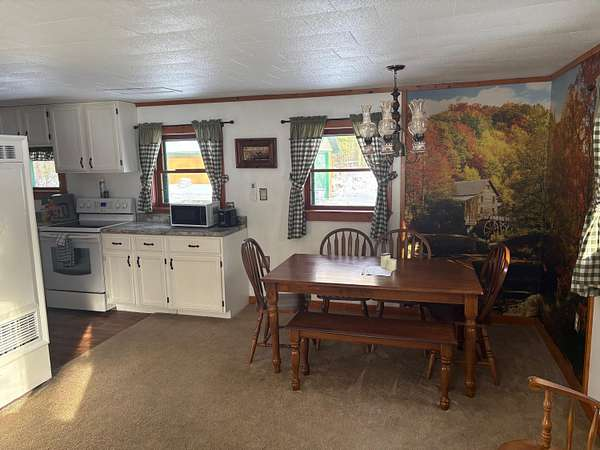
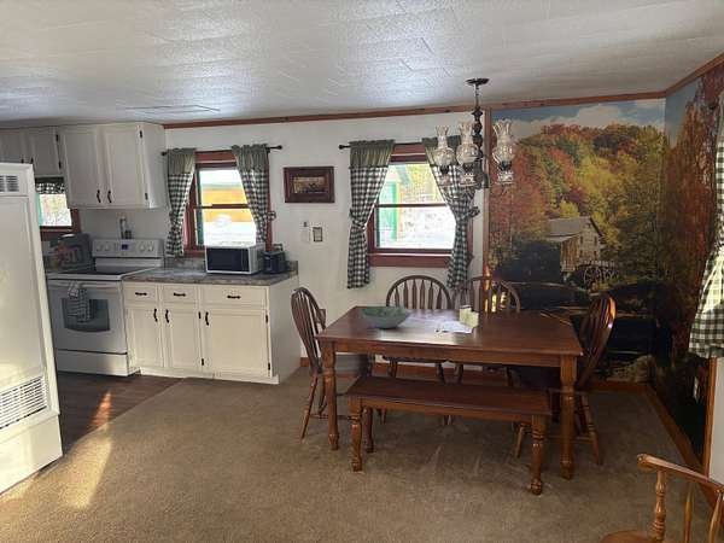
+ decorative bowl [360,305,414,329]
